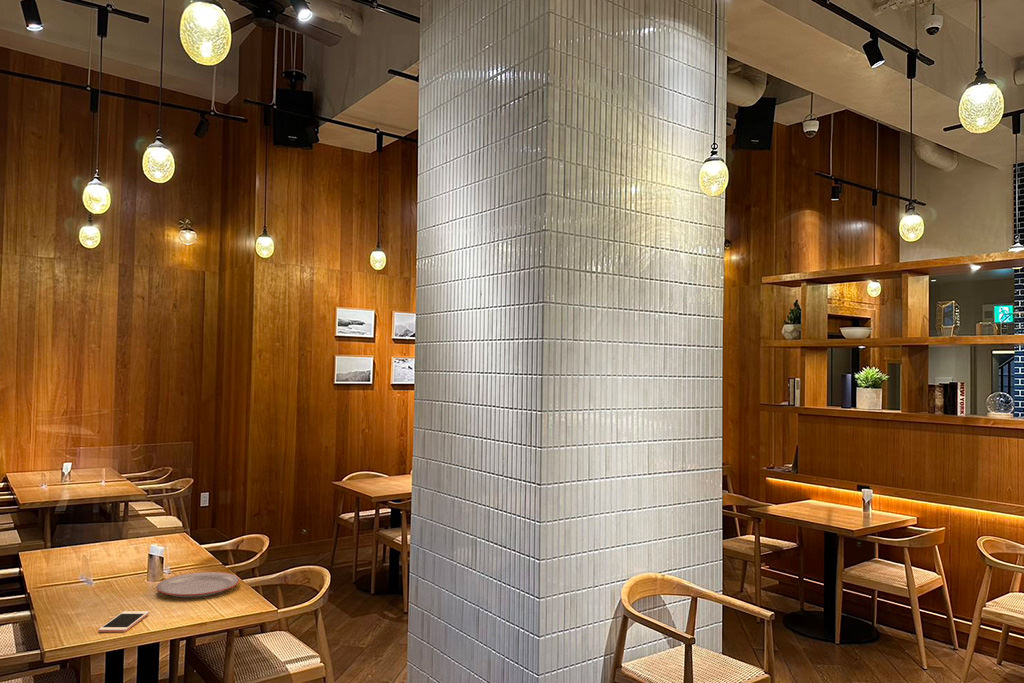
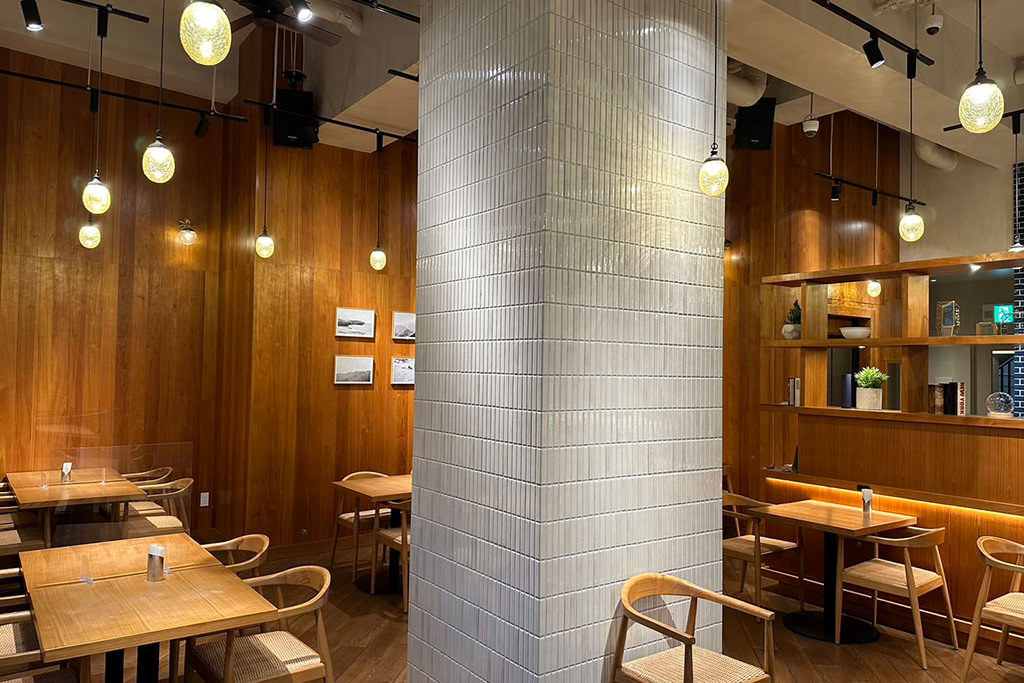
- cell phone [97,610,150,633]
- plate [155,571,240,598]
